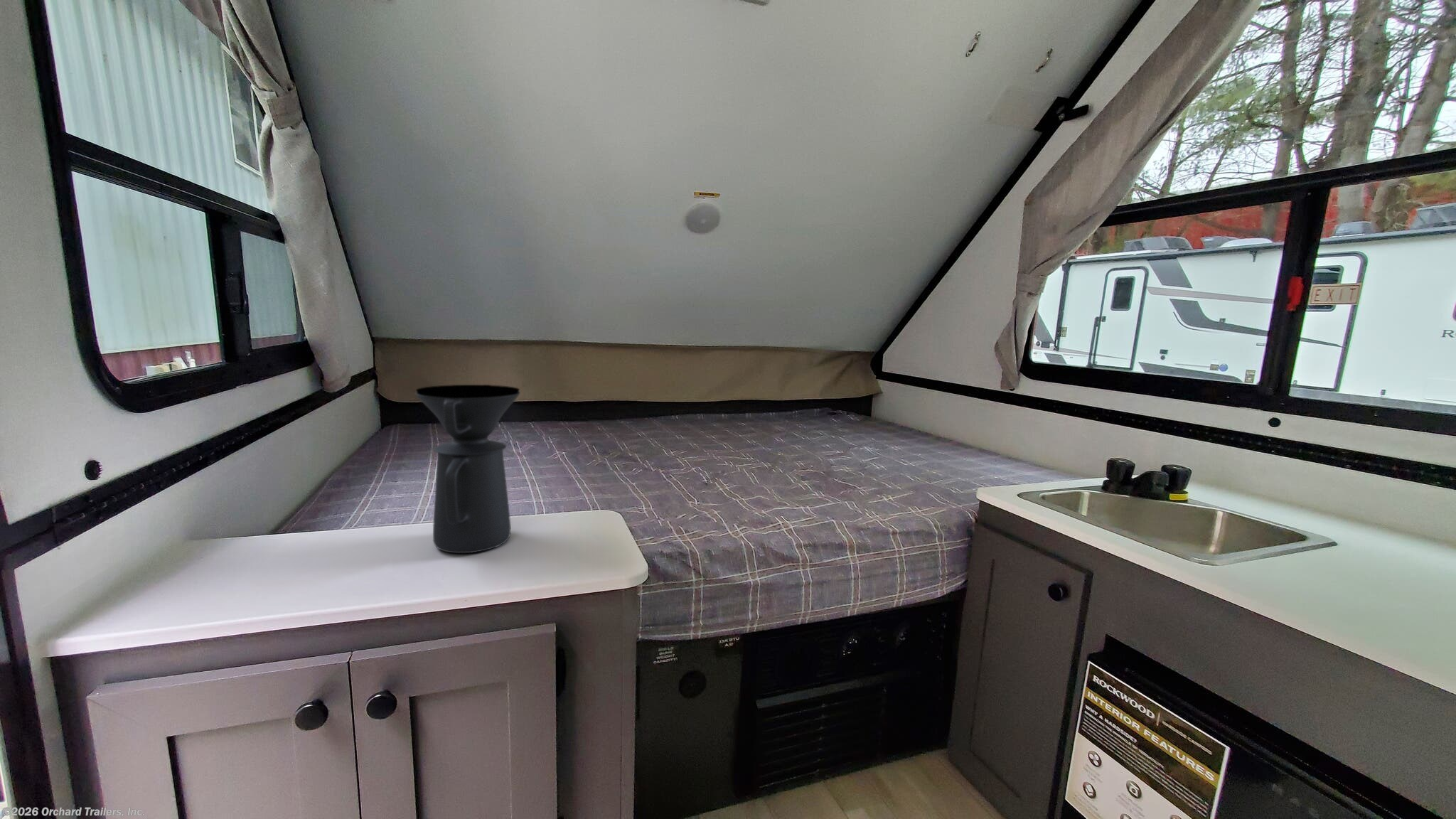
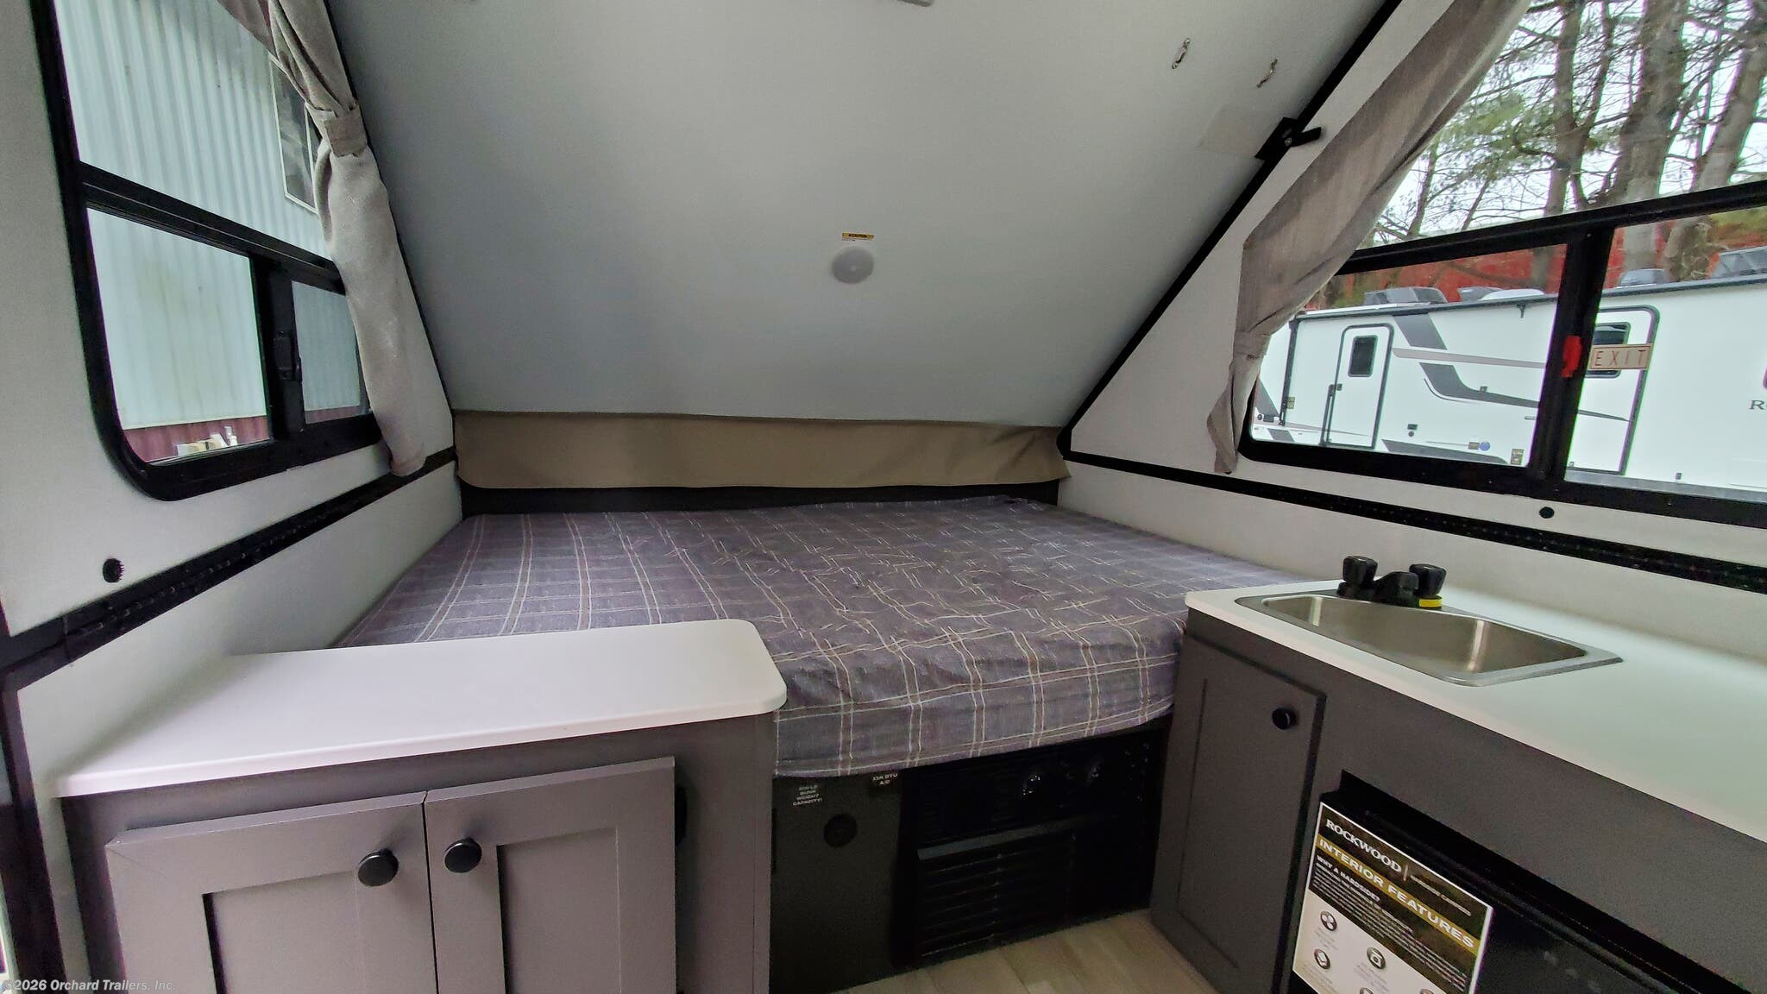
- coffee maker [414,384,521,554]
